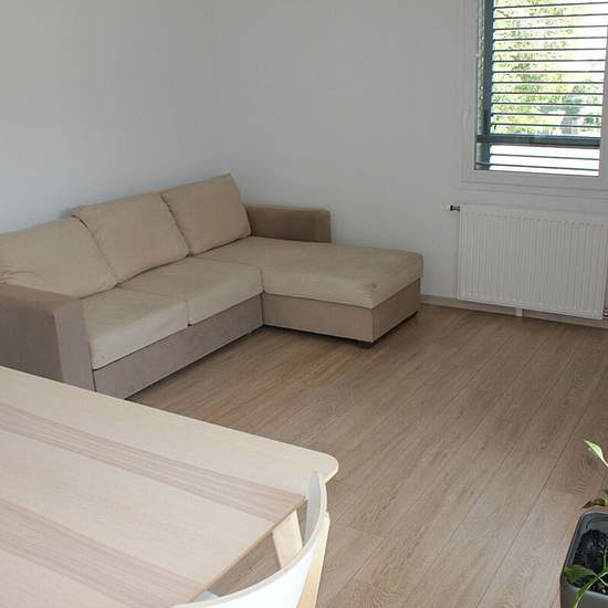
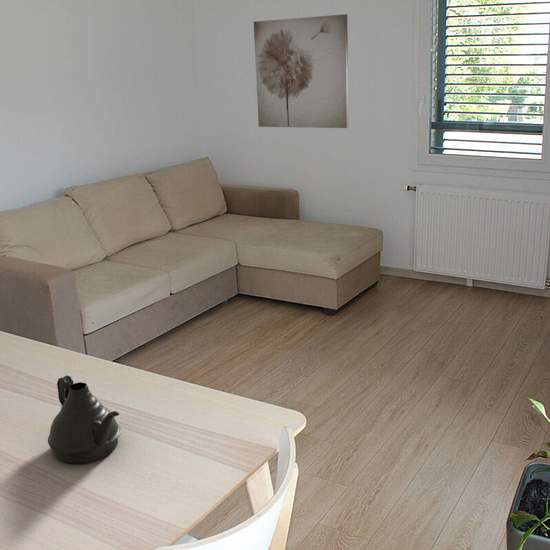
+ teapot [47,374,122,464]
+ wall art [253,13,350,129]
